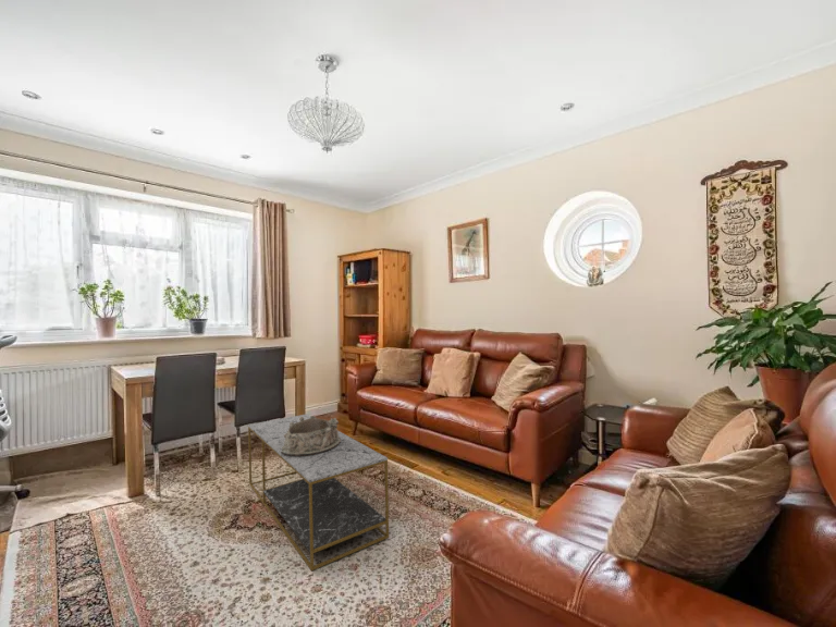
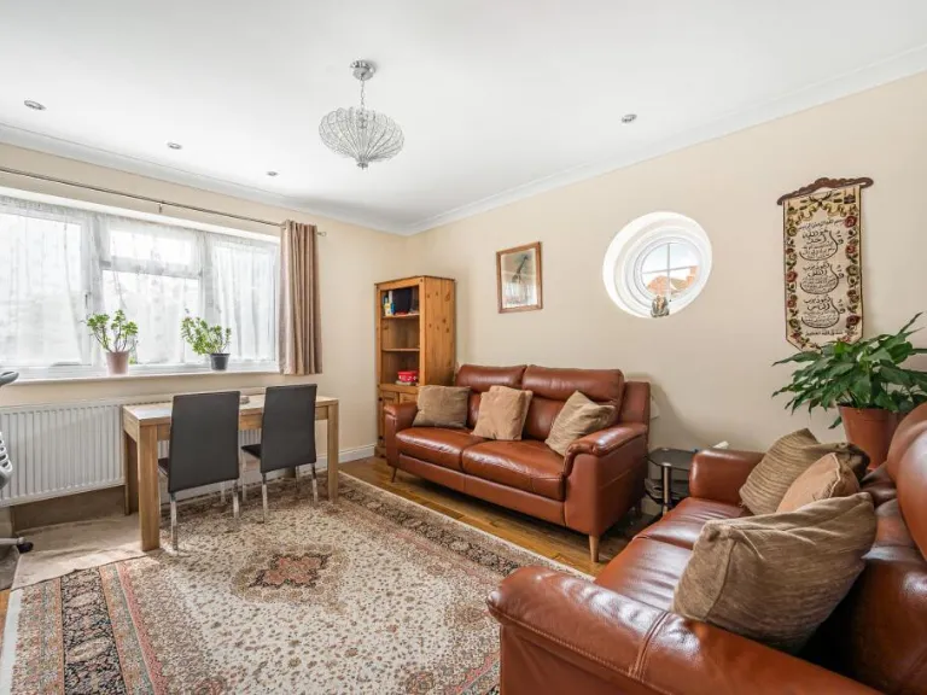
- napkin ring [281,415,341,456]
- coffee table [247,413,390,571]
